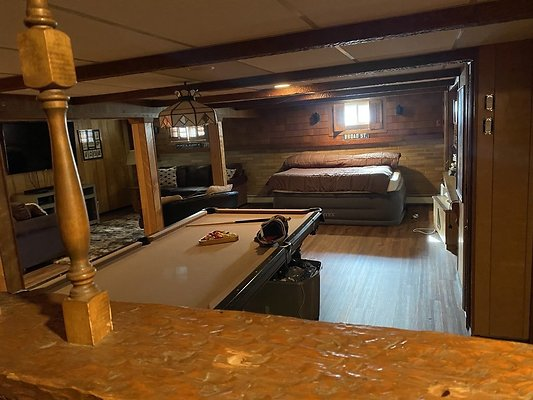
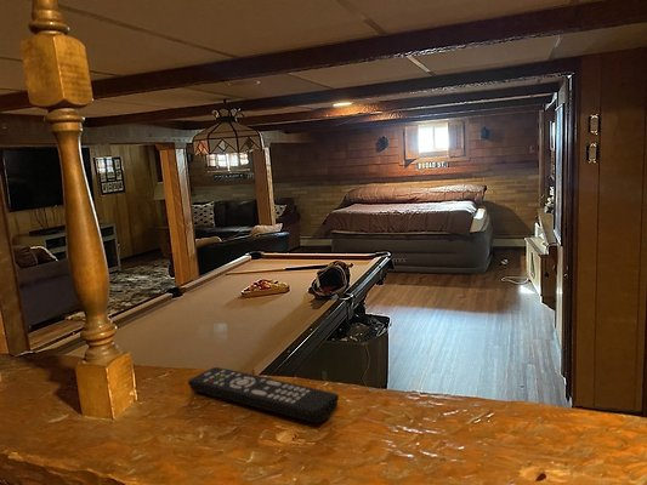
+ remote control [187,366,340,424]
